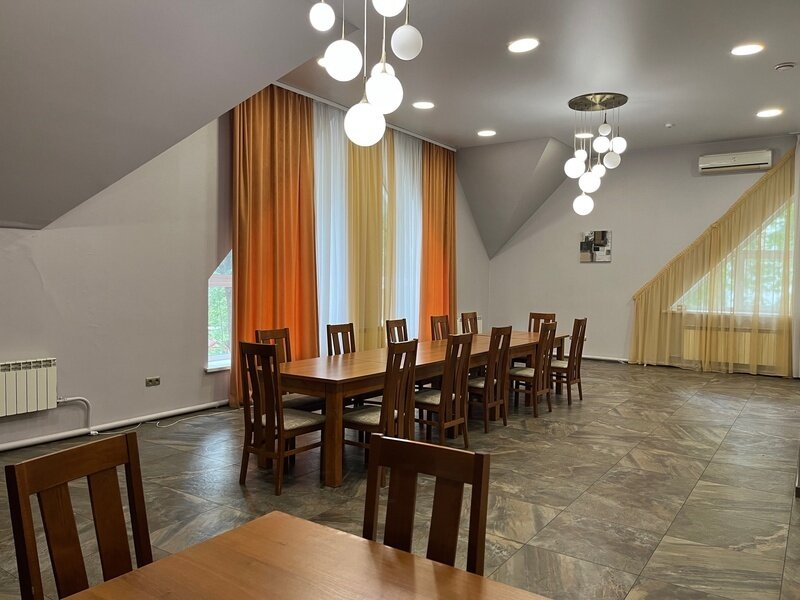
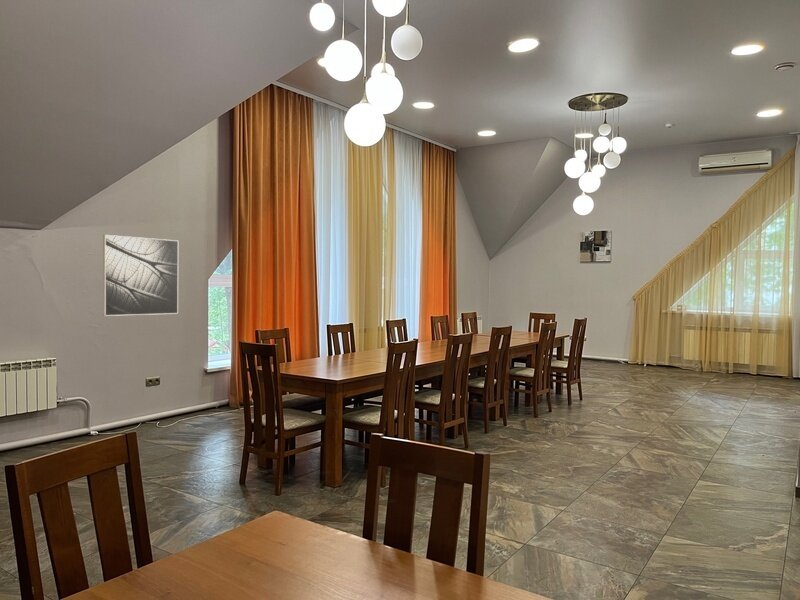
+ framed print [102,234,179,317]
